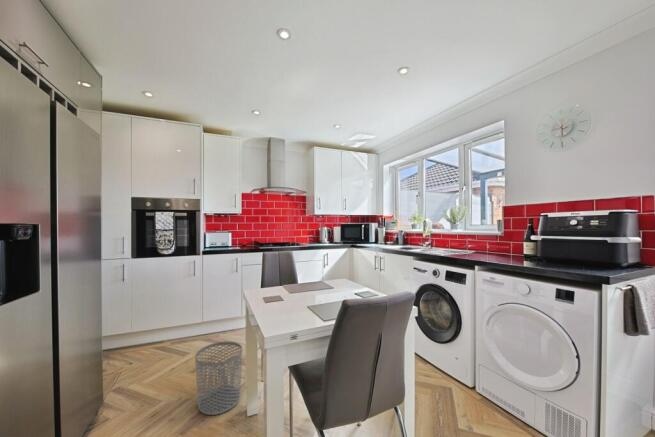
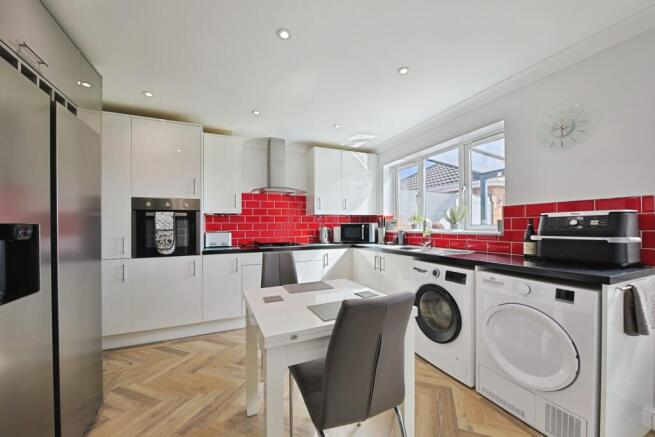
- waste bin [194,340,243,416]
